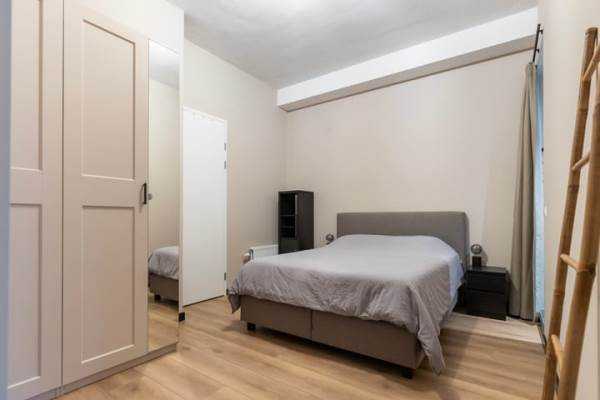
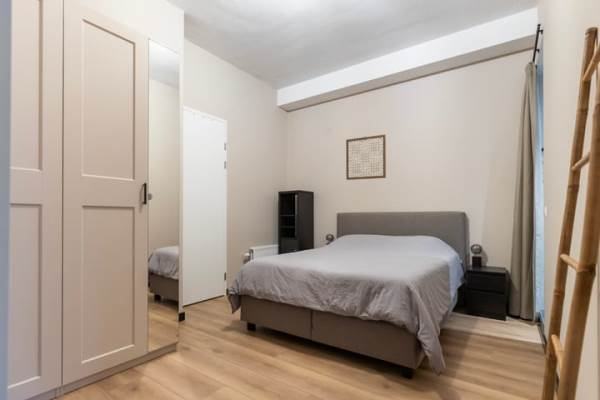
+ wall art [345,134,387,181]
